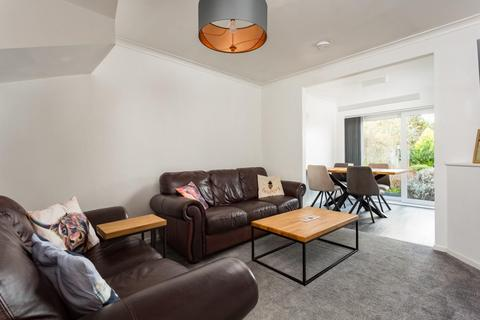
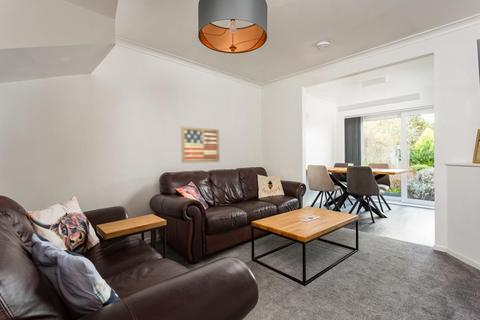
+ wall art [180,125,220,164]
